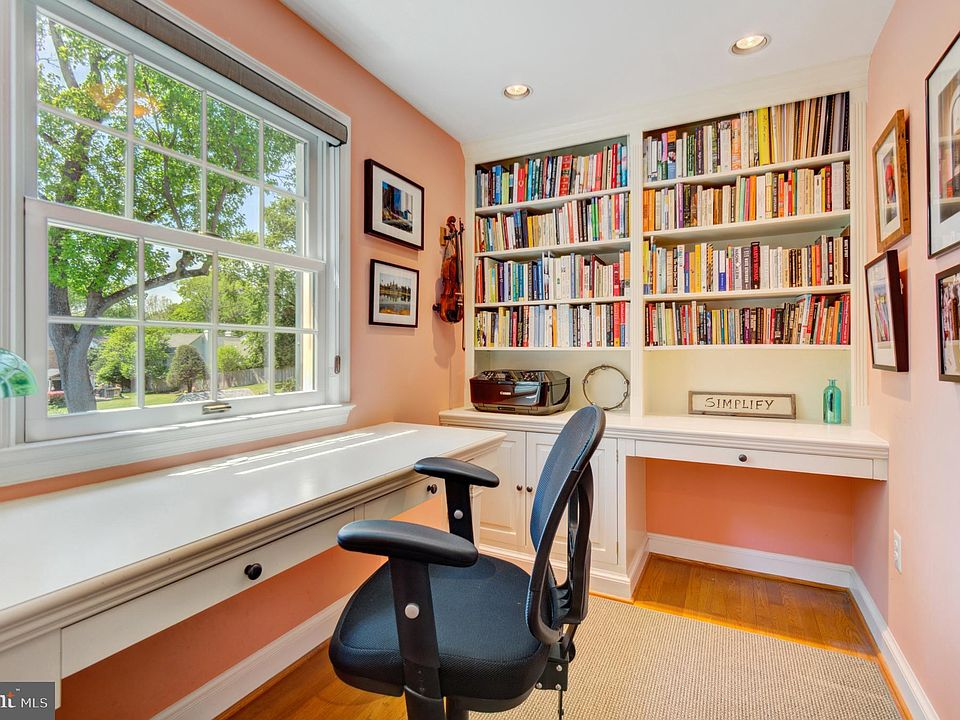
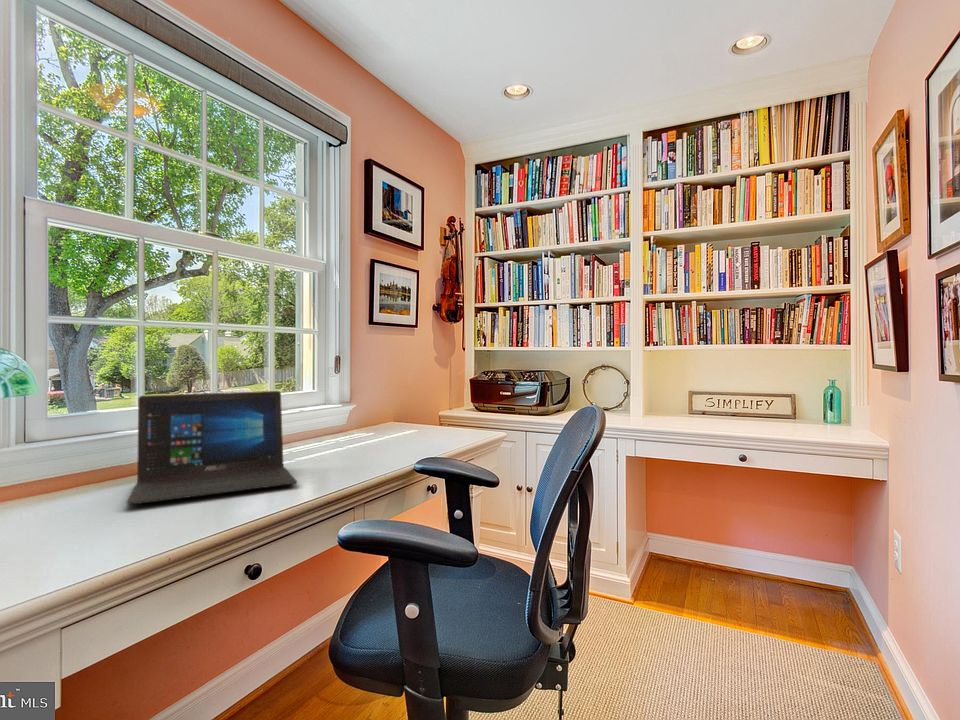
+ laptop [125,390,298,506]
